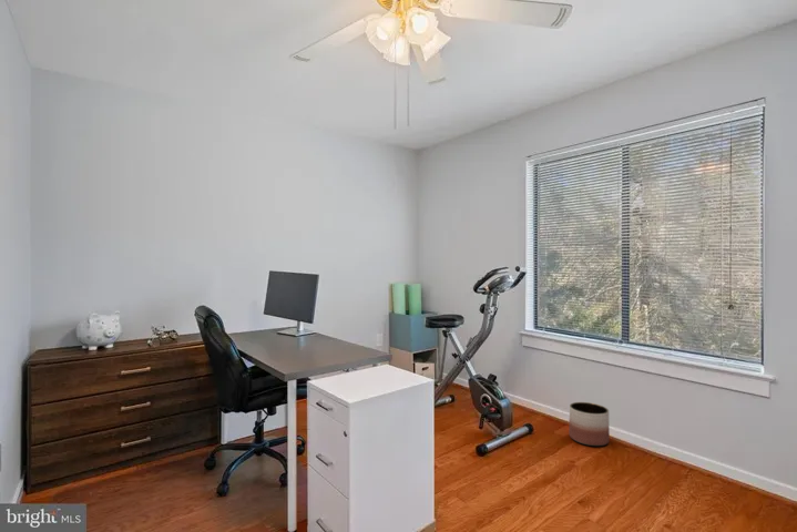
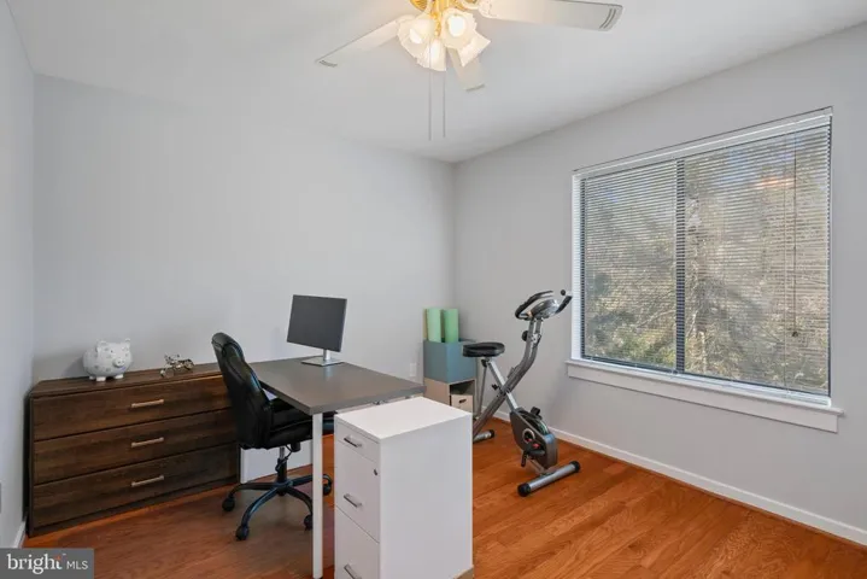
- planter [568,401,611,447]
